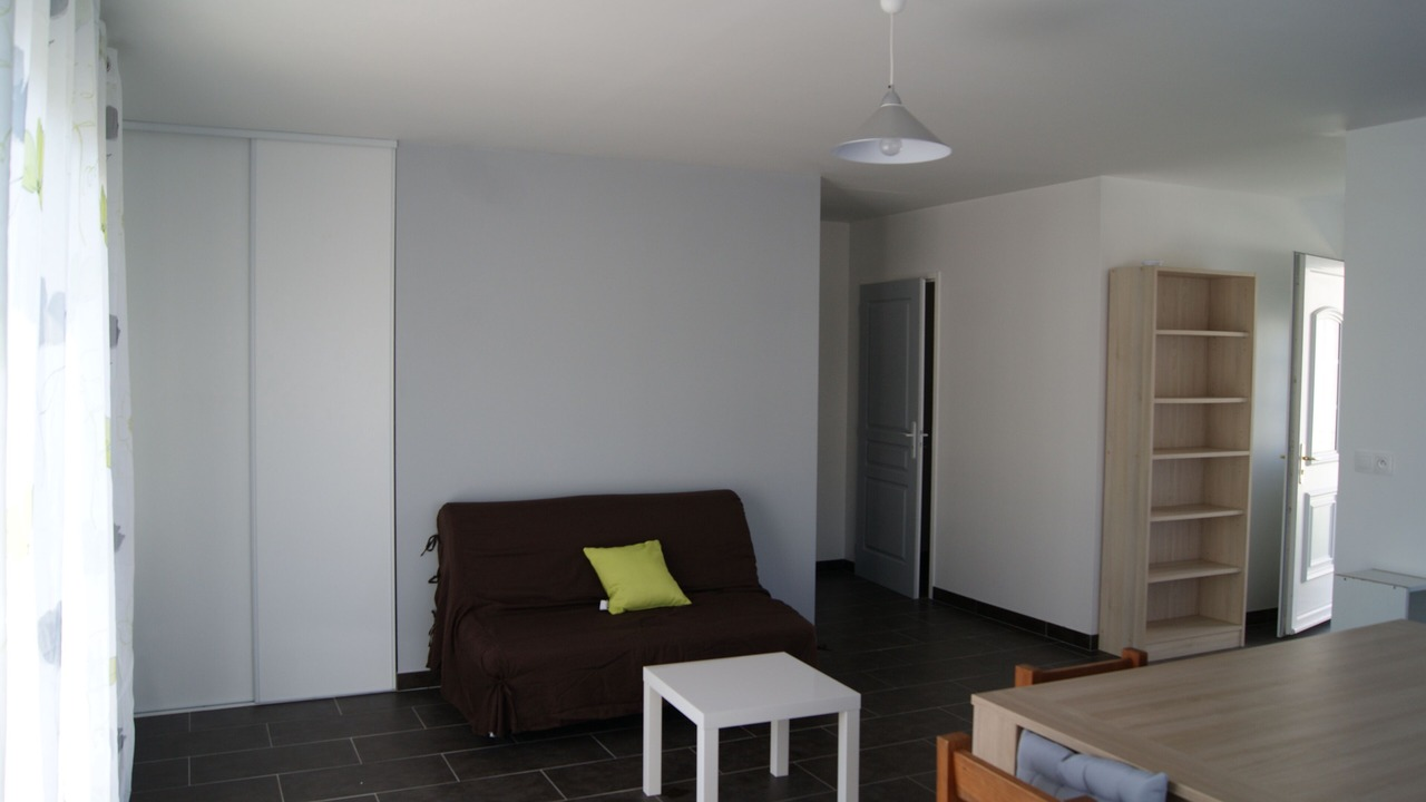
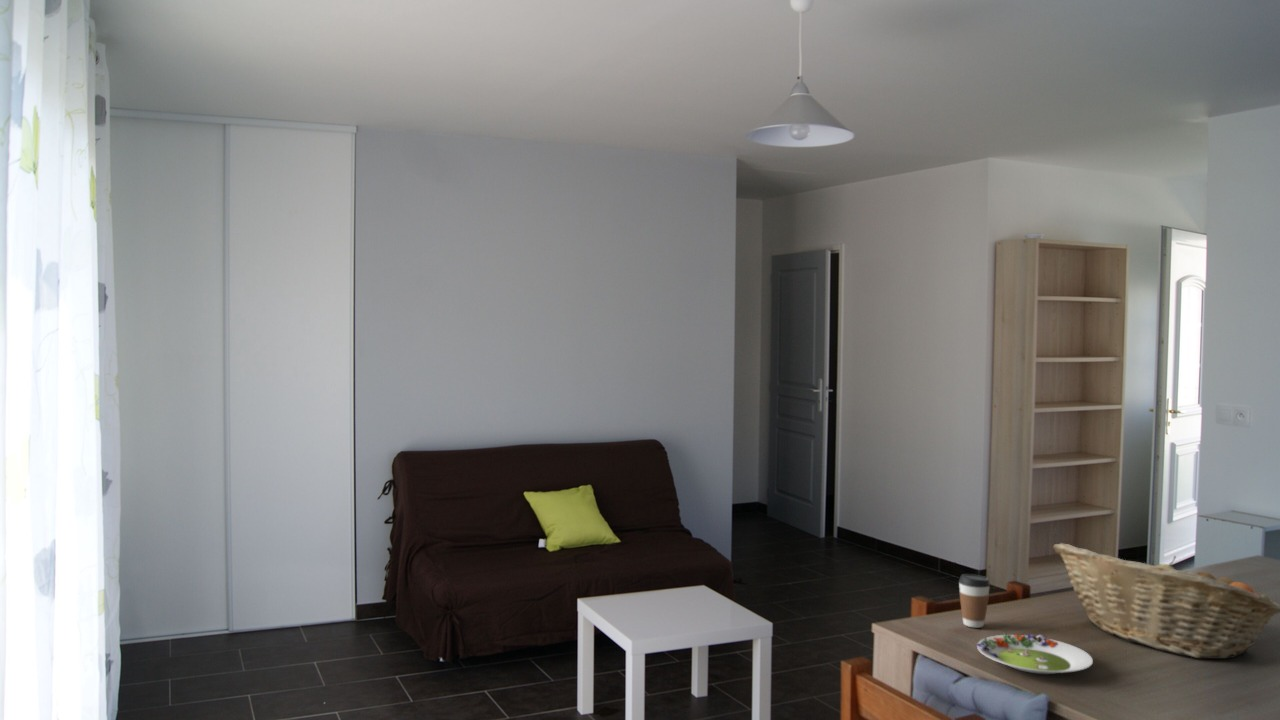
+ fruit basket [1052,542,1280,660]
+ coffee cup [958,573,991,629]
+ salad plate [975,632,1094,675]
